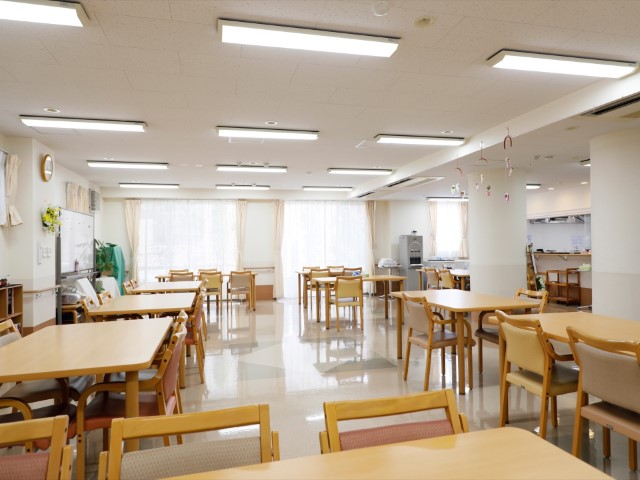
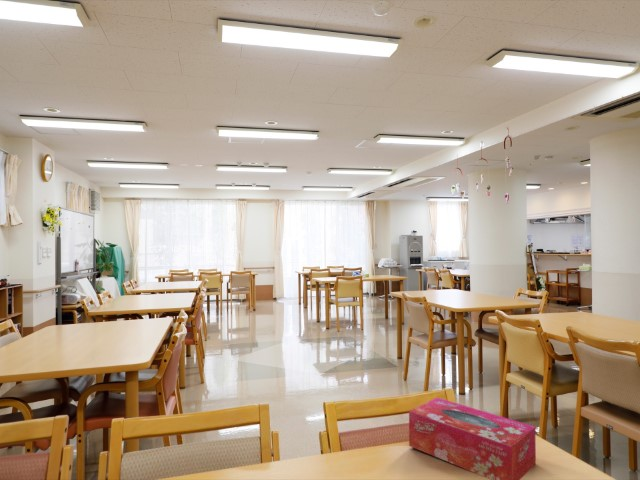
+ tissue box [408,397,537,480]
